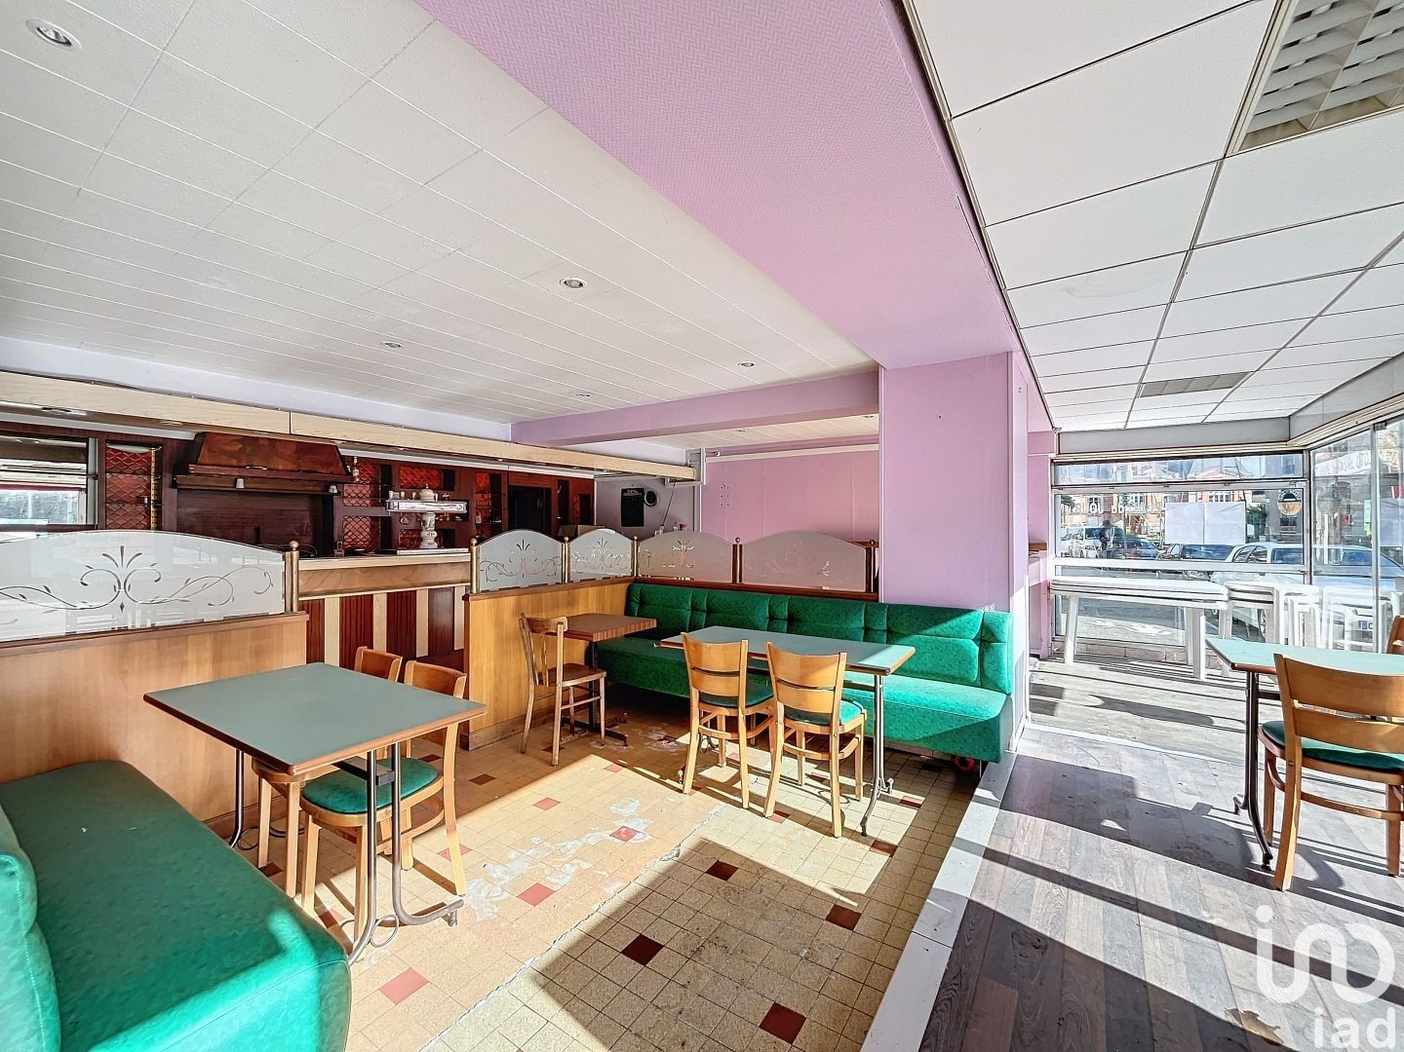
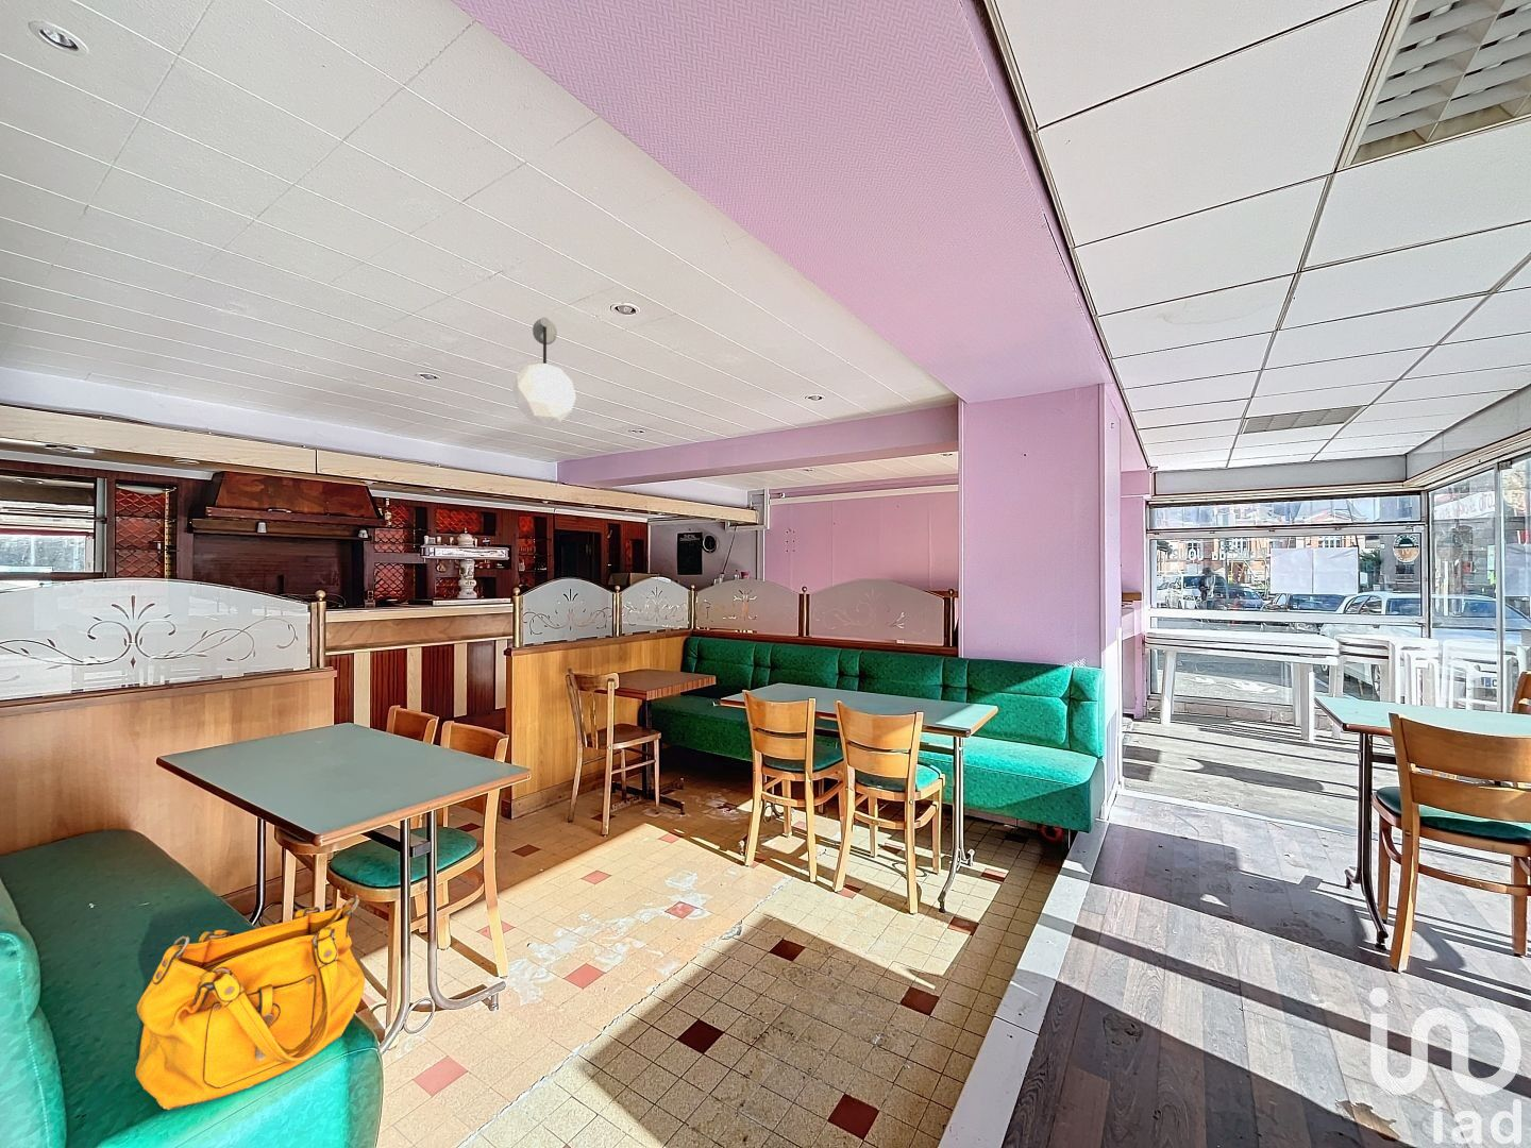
+ pendant lamp [511,316,577,426]
+ handbag [135,894,365,1111]
